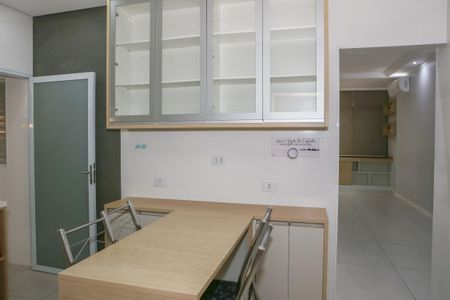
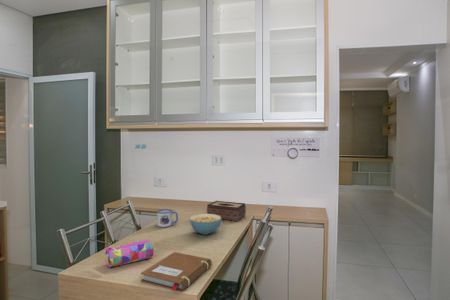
+ pencil case [104,239,154,269]
+ notebook [140,251,213,293]
+ mug [156,208,179,229]
+ tissue box [206,200,247,223]
+ cereal bowl [189,213,222,236]
